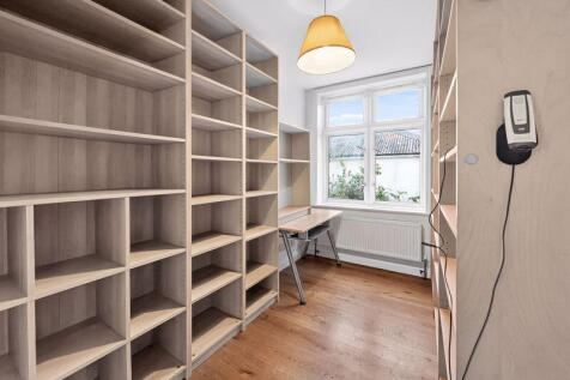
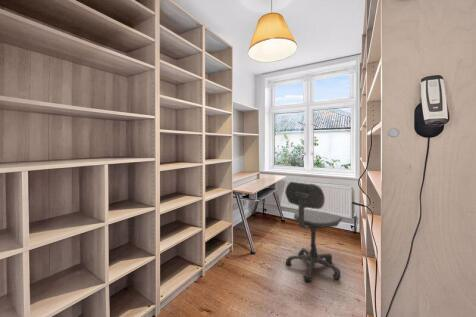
+ office chair [284,181,343,282]
